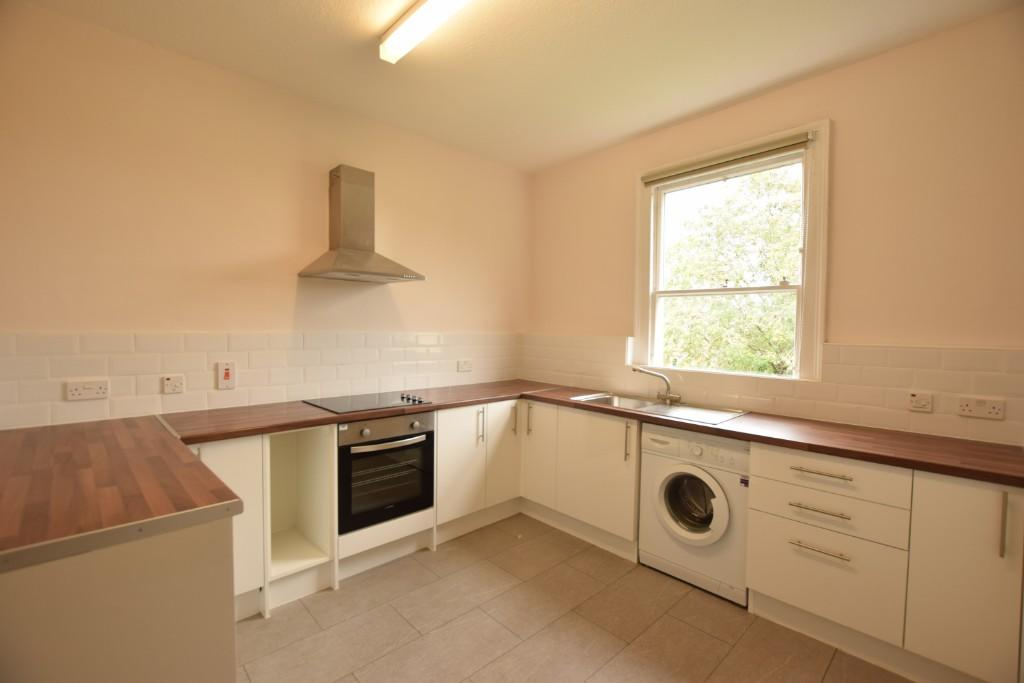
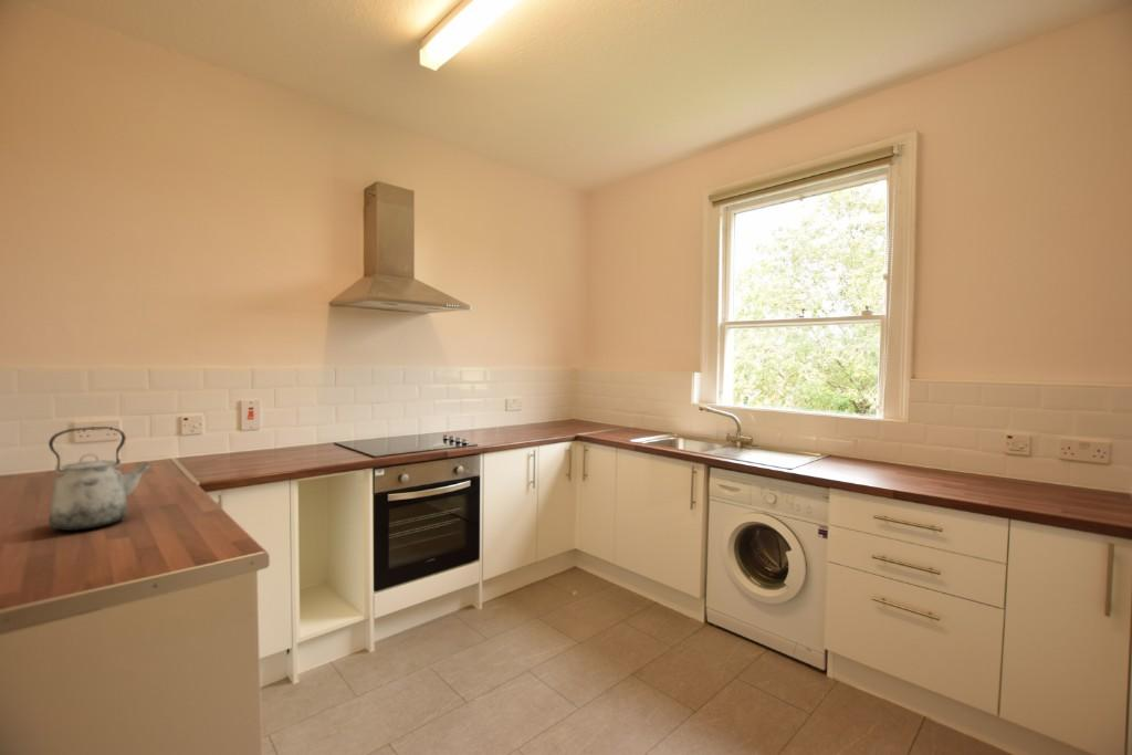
+ kettle [48,426,154,532]
